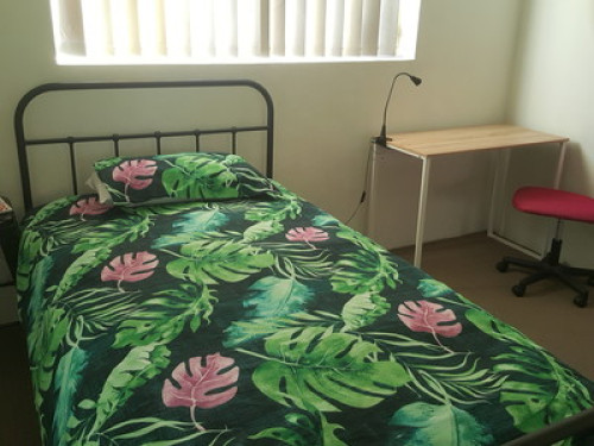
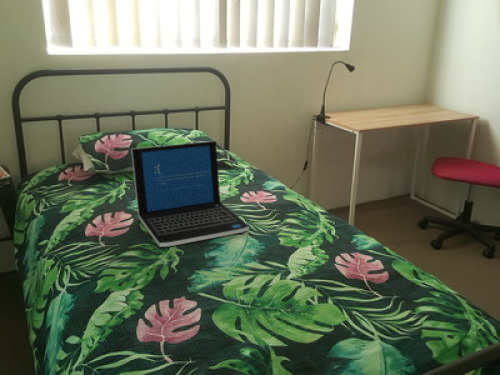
+ laptop [130,140,250,248]
